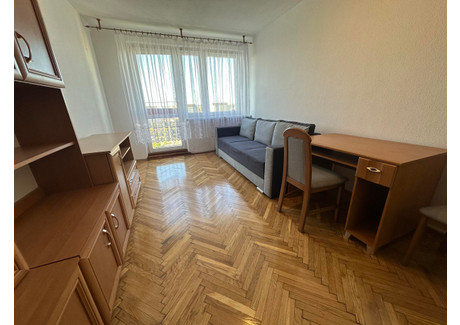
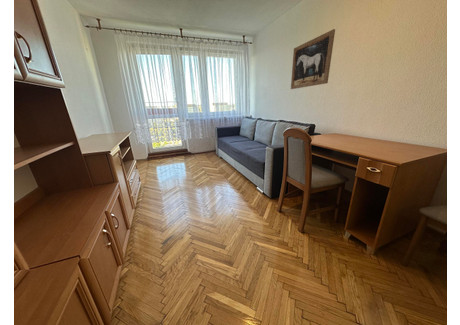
+ wall art [290,28,336,90]
